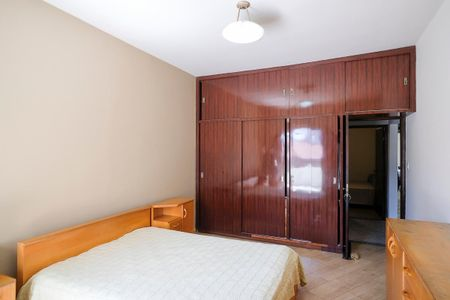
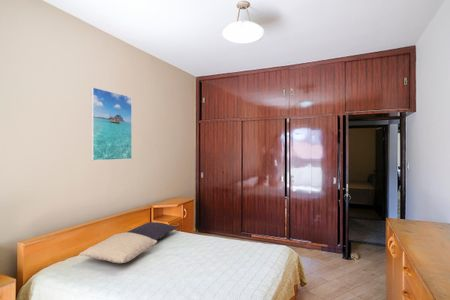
+ pillow [127,221,180,241]
+ pillow [78,231,158,264]
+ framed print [90,86,133,162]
